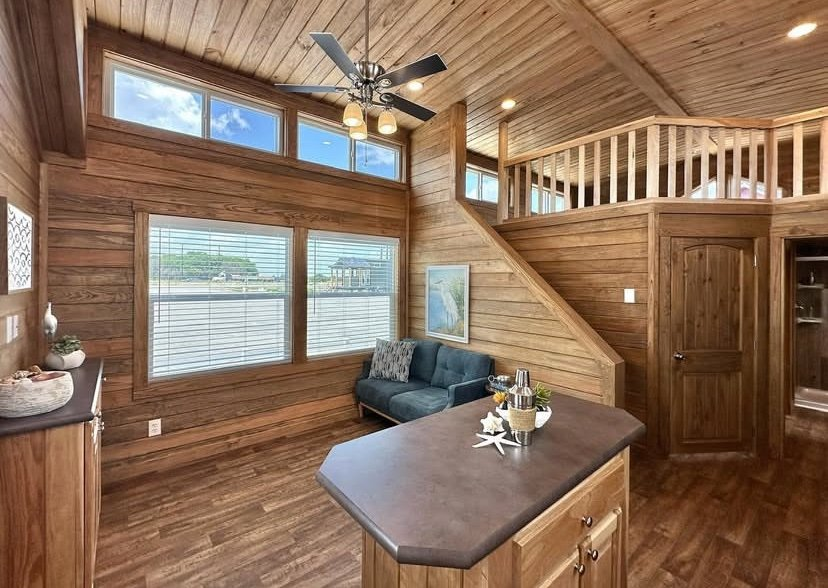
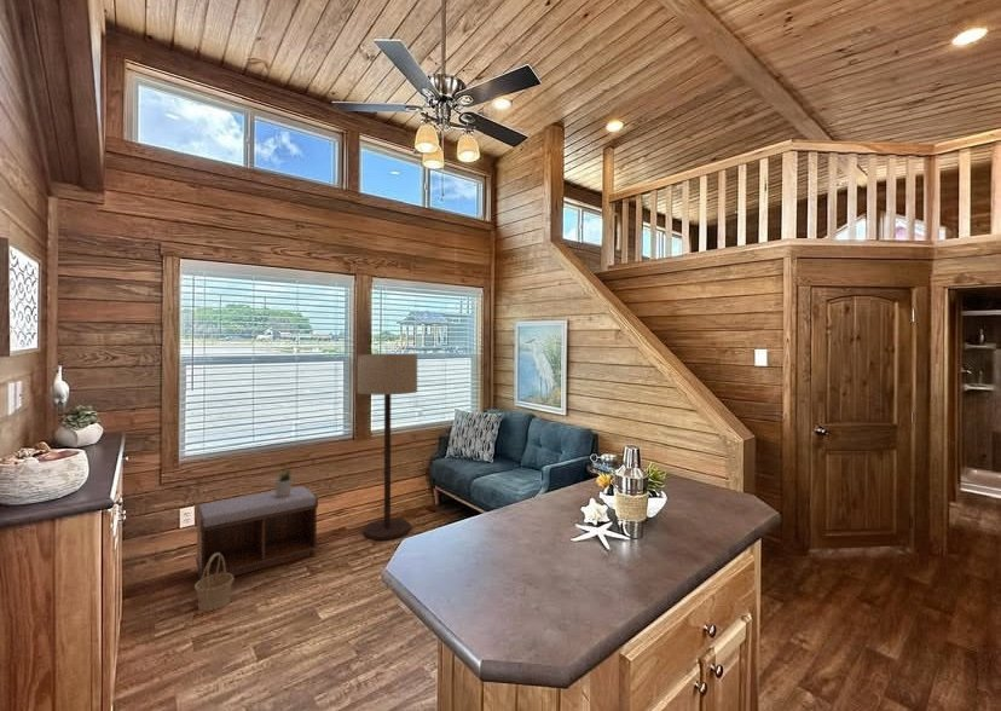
+ potted plant [273,468,295,497]
+ basket [193,553,236,612]
+ bench [195,485,319,580]
+ floor lamp [357,353,418,542]
